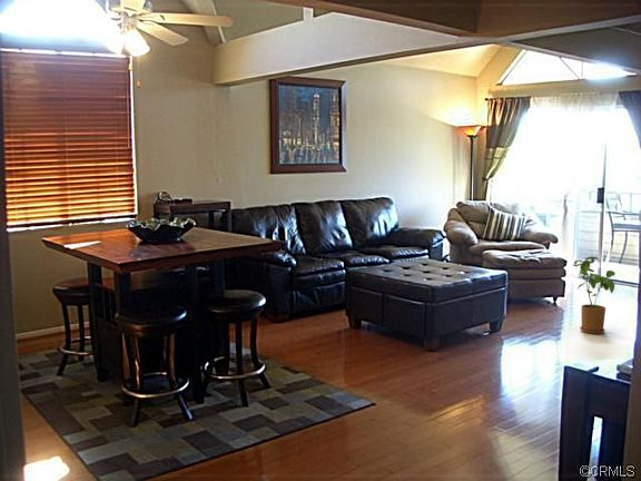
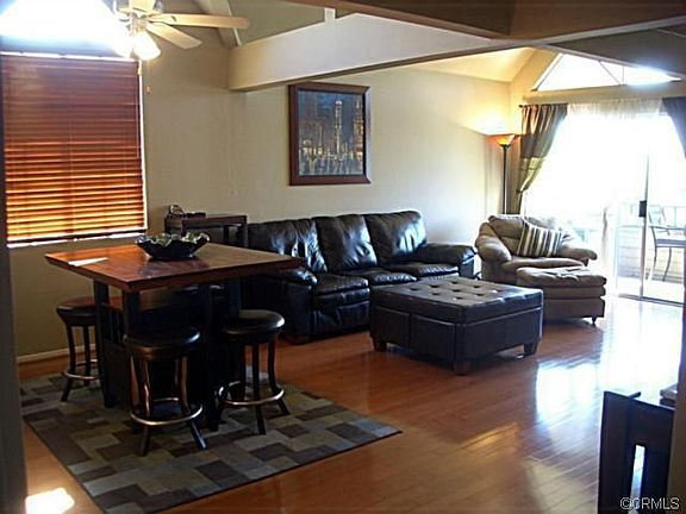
- house plant [572,256,617,335]
